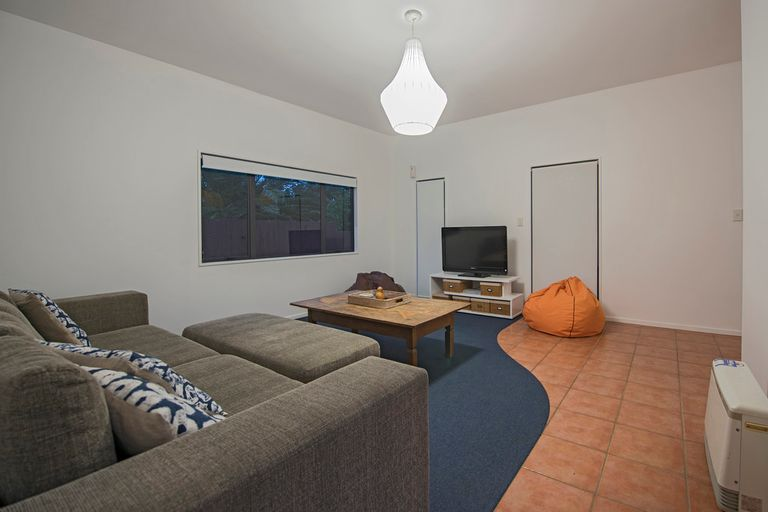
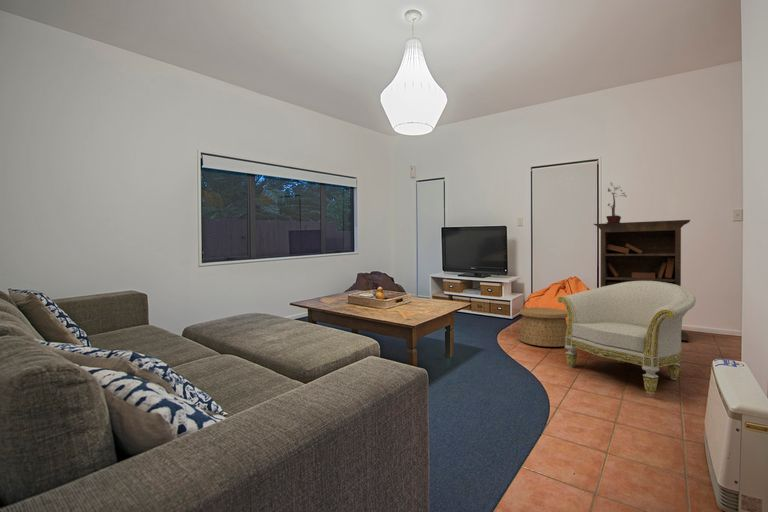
+ bookcase [593,219,691,342]
+ potted plant [605,182,628,223]
+ basket [518,307,568,348]
+ armchair [557,281,697,395]
